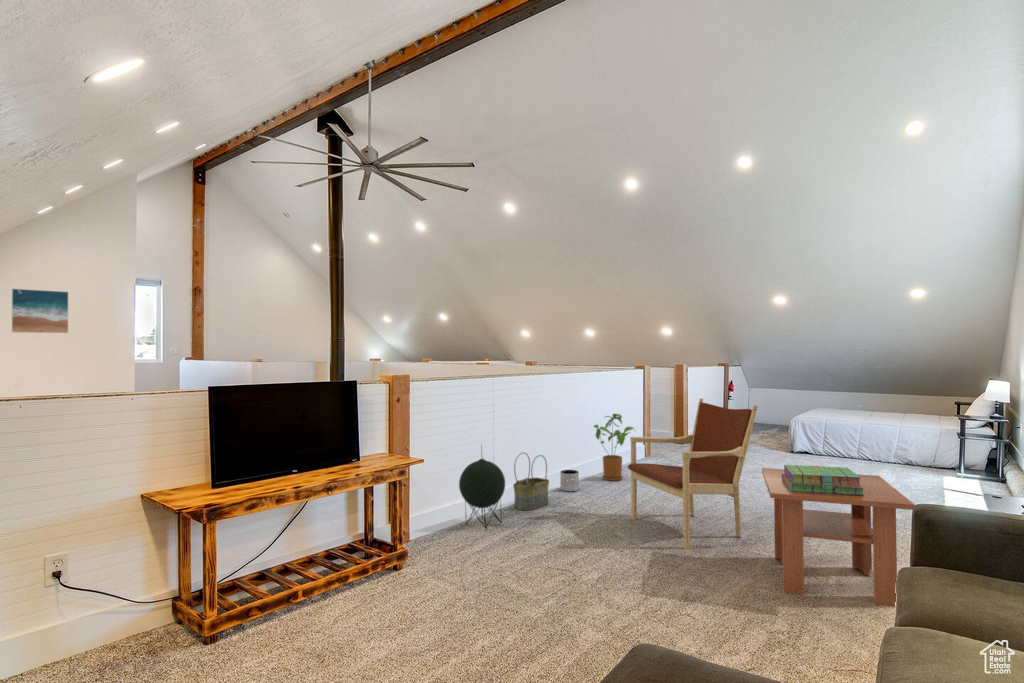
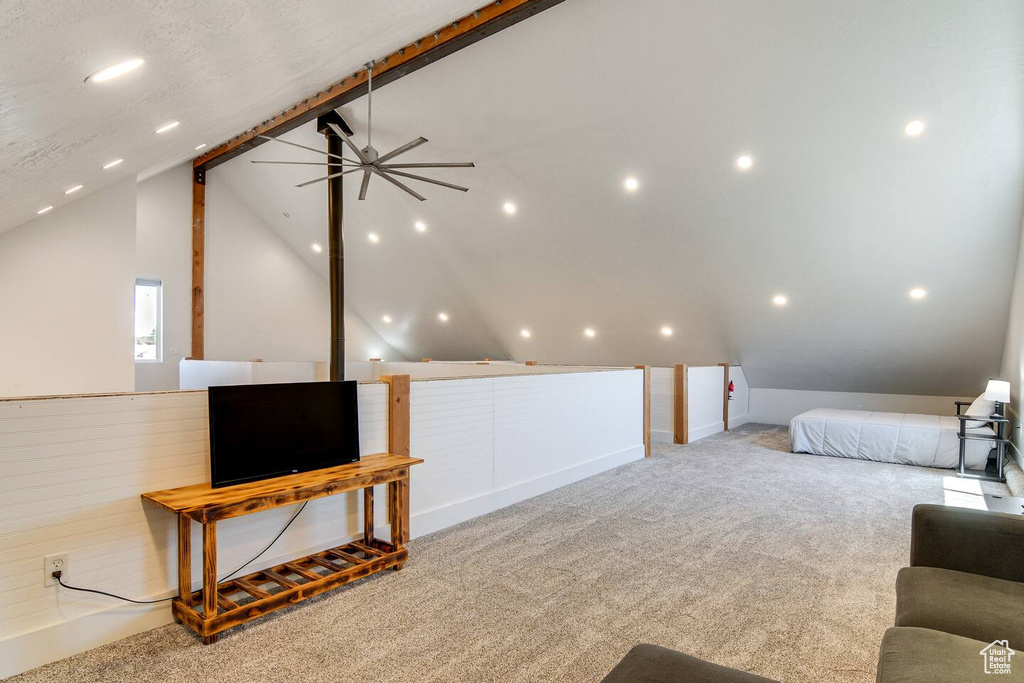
- stack of books [782,464,864,496]
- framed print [10,288,69,334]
- pendant lamp [458,444,506,531]
- planter [559,469,580,493]
- armchair [627,397,759,550]
- basket [512,451,550,512]
- house plant [592,413,636,482]
- coffee table [761,467,916,608]
